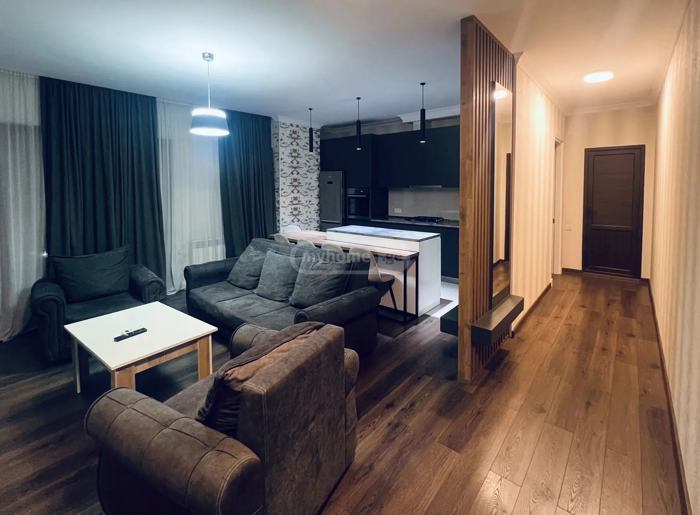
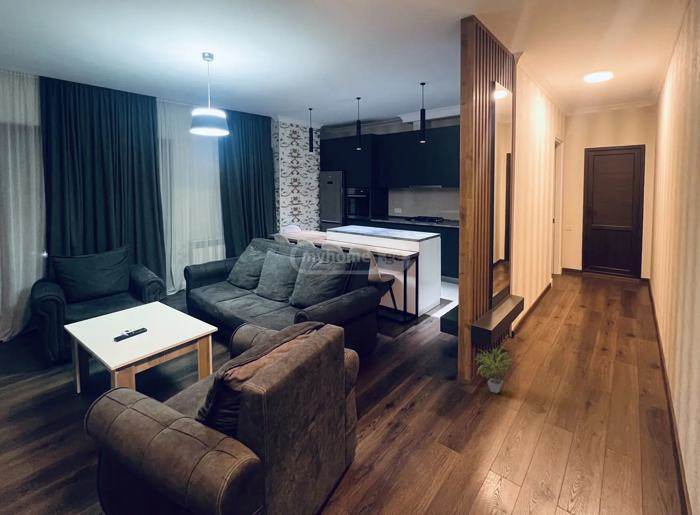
+ potted plant [475,345,515,394]
